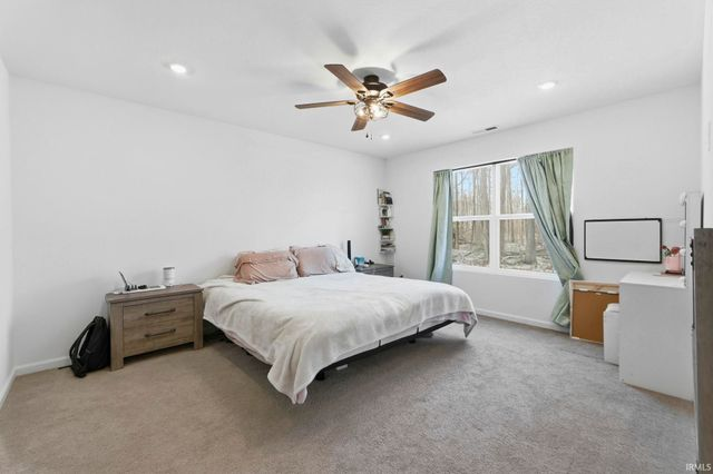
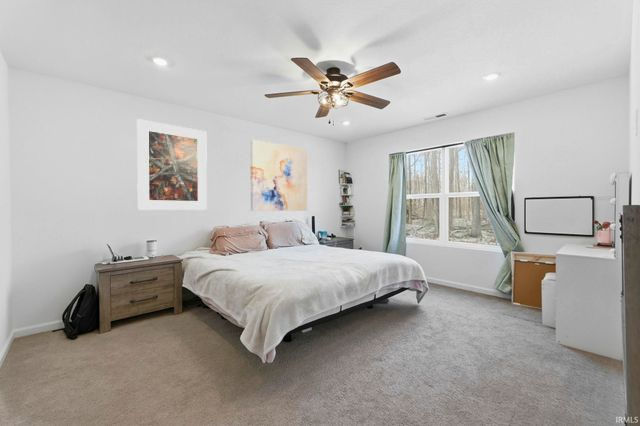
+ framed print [136,118,208,211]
+ wall art [249,139,308,212]
